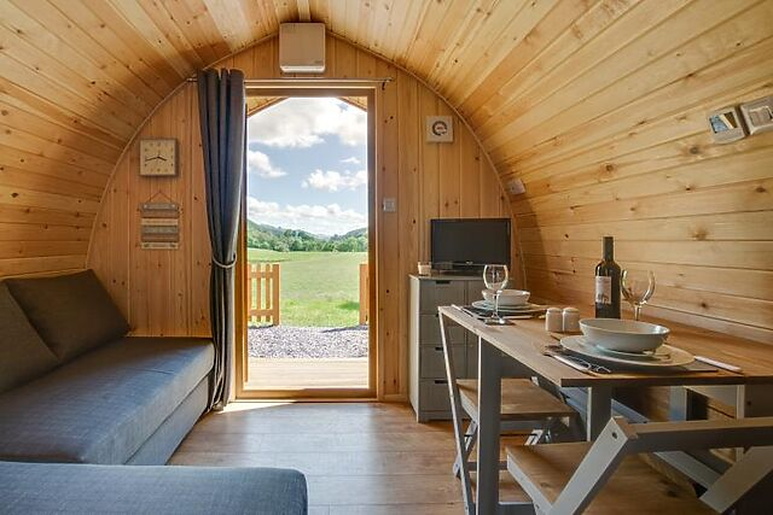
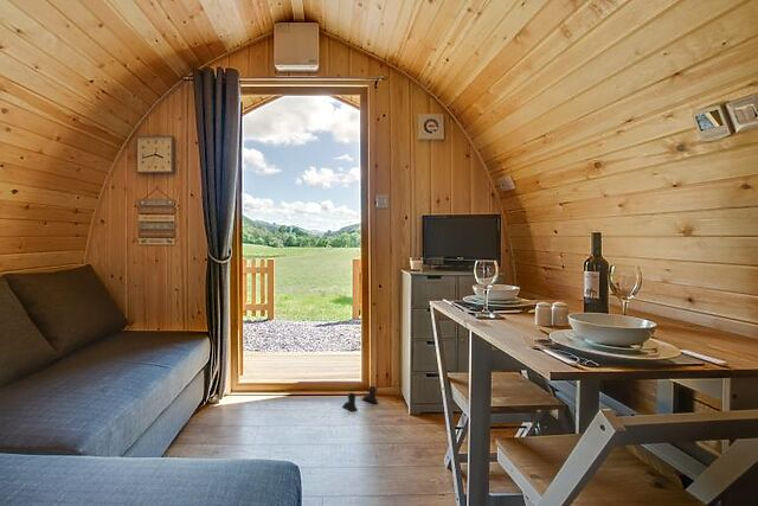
+ boots [341,385,379,412]
